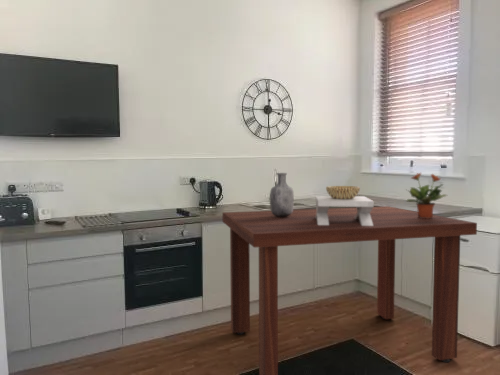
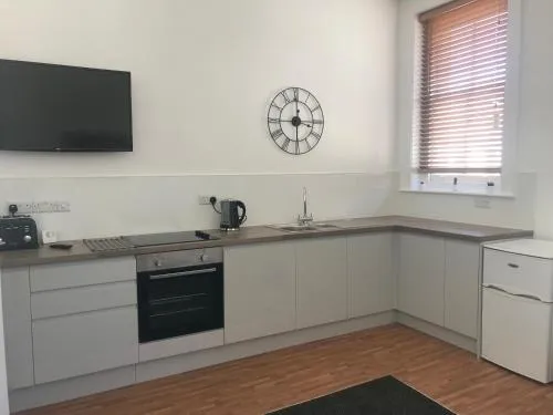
- dining table [221,205,478,375]
- potted plant [404,172,448,218]
- decorative bowl [315,185,375,226]
- vase [269,172,295,217]
